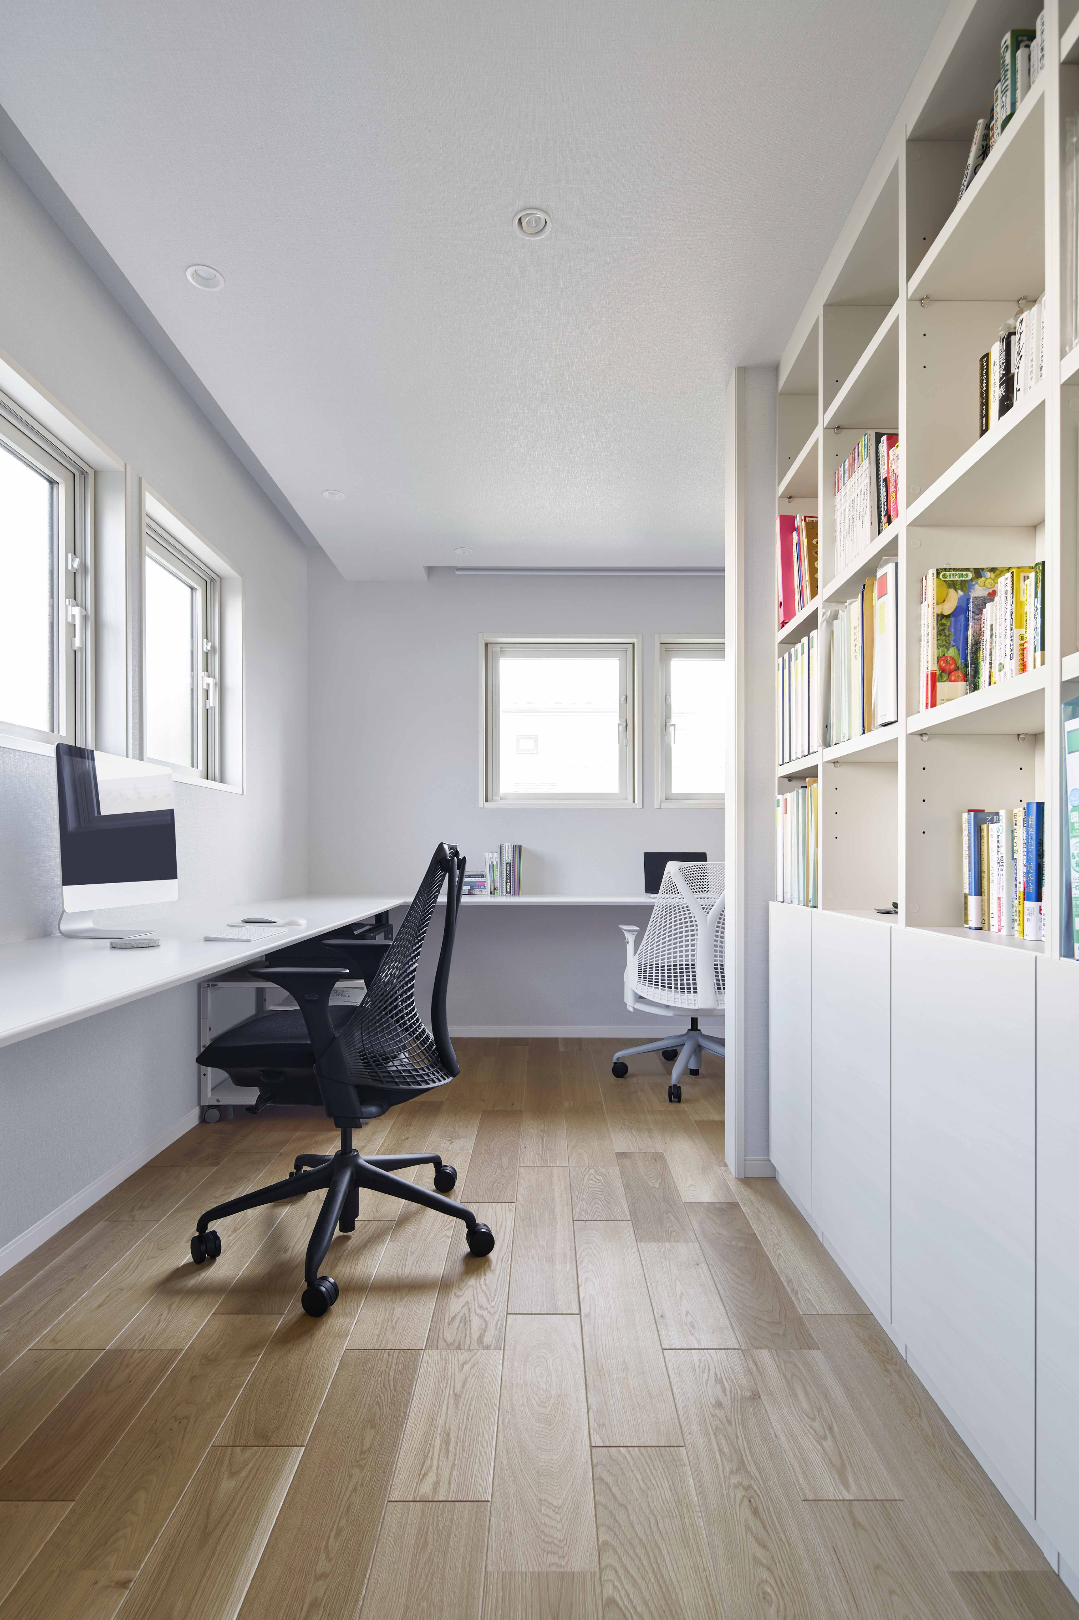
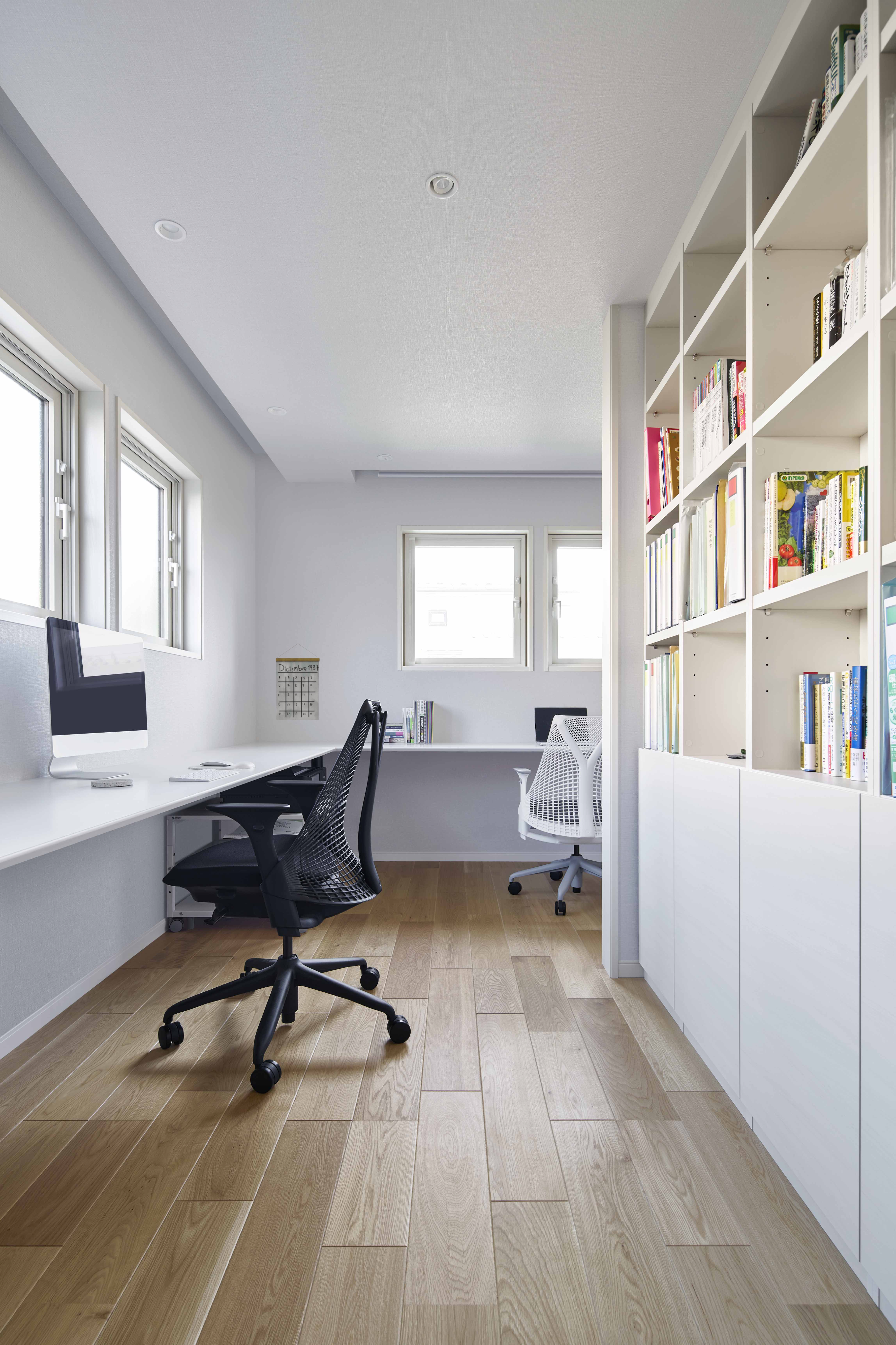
+ calendar [275,643,320,720]
